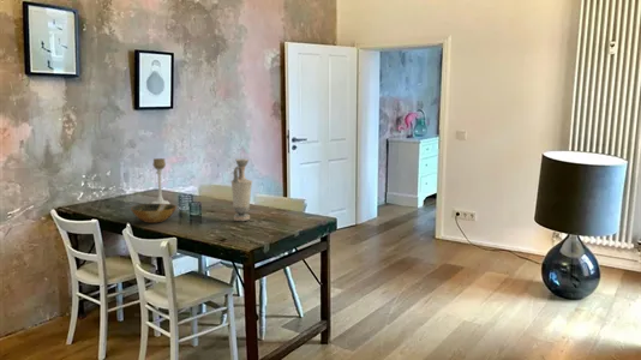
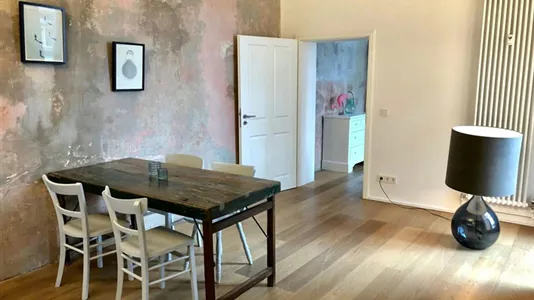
- candle holder [150,157,172,204]
- vase [230,157,253,222]
- bowl [130,203,178,224]
